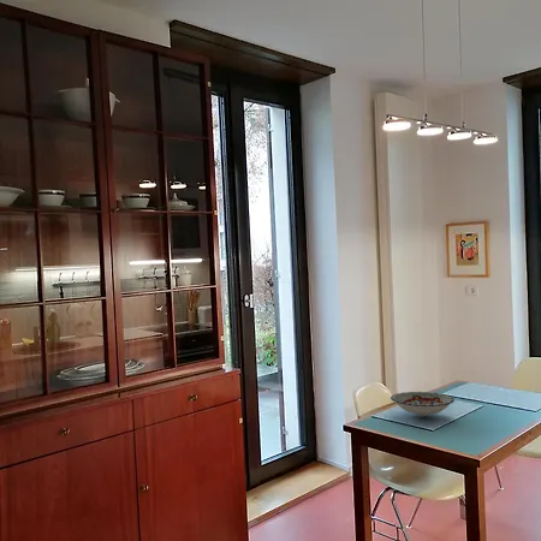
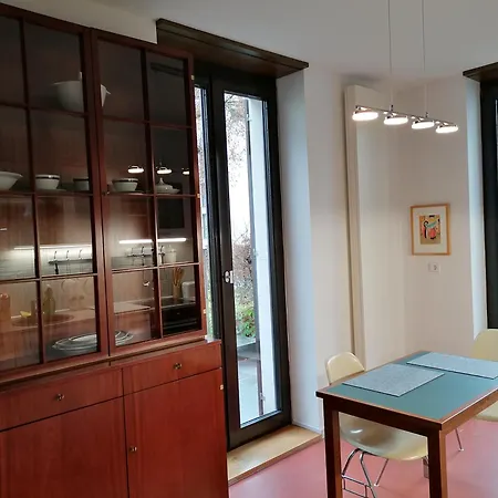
- bowl [390,391,456,417]
